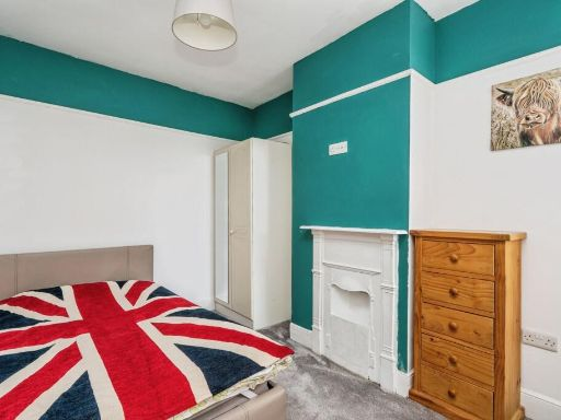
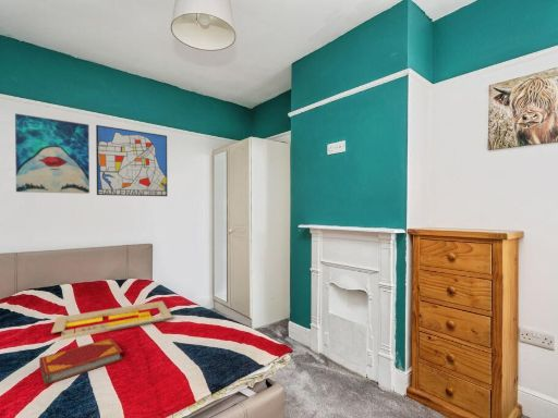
+ hardback book [38,337,124,386]
+ wall art [14,112,90,195]
+ serving tray [50,300,173,341]
+ wall art [95,124,168,197]
